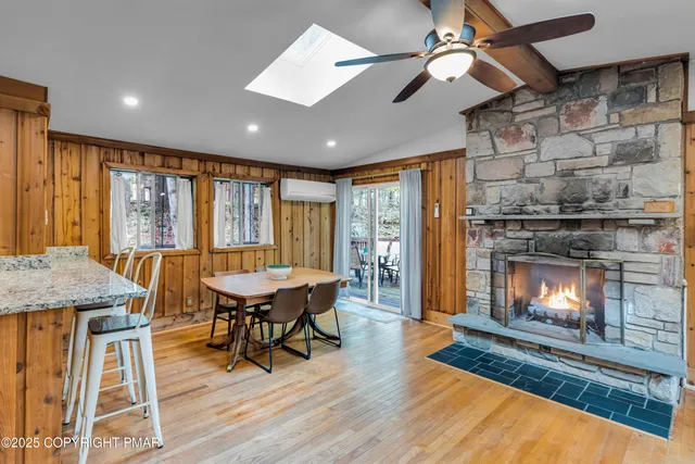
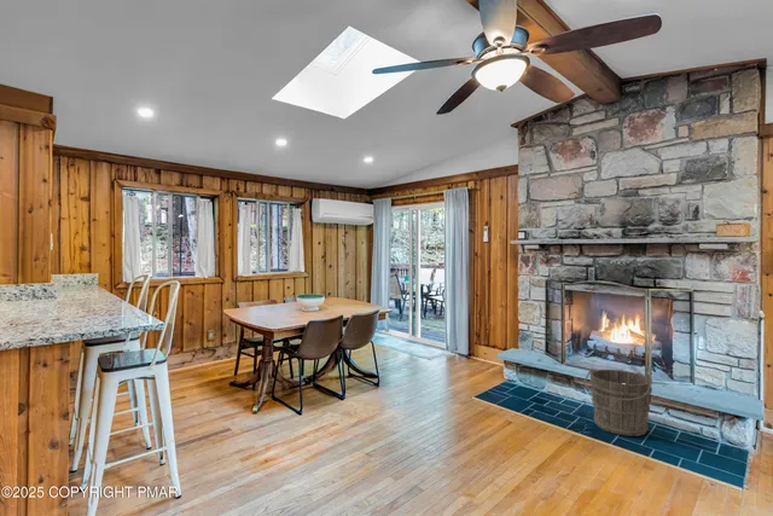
+ bucket [583,367,653,437]
